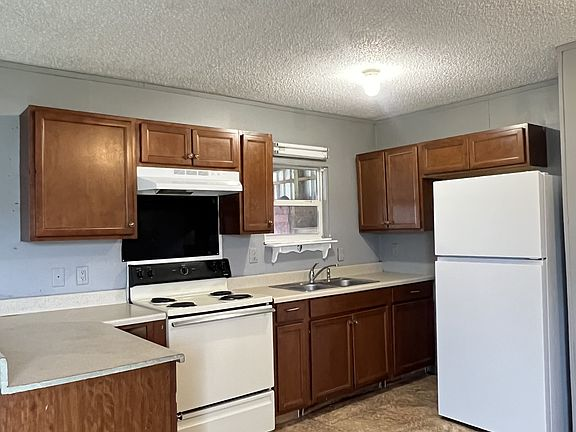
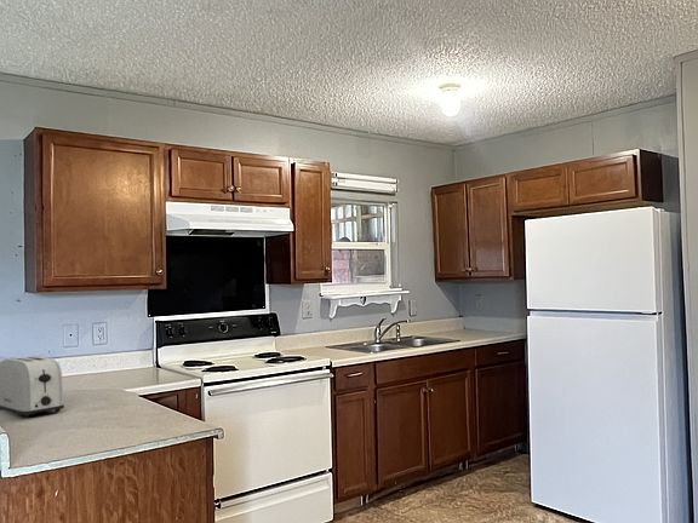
+ toaster [0,355,65,419]
